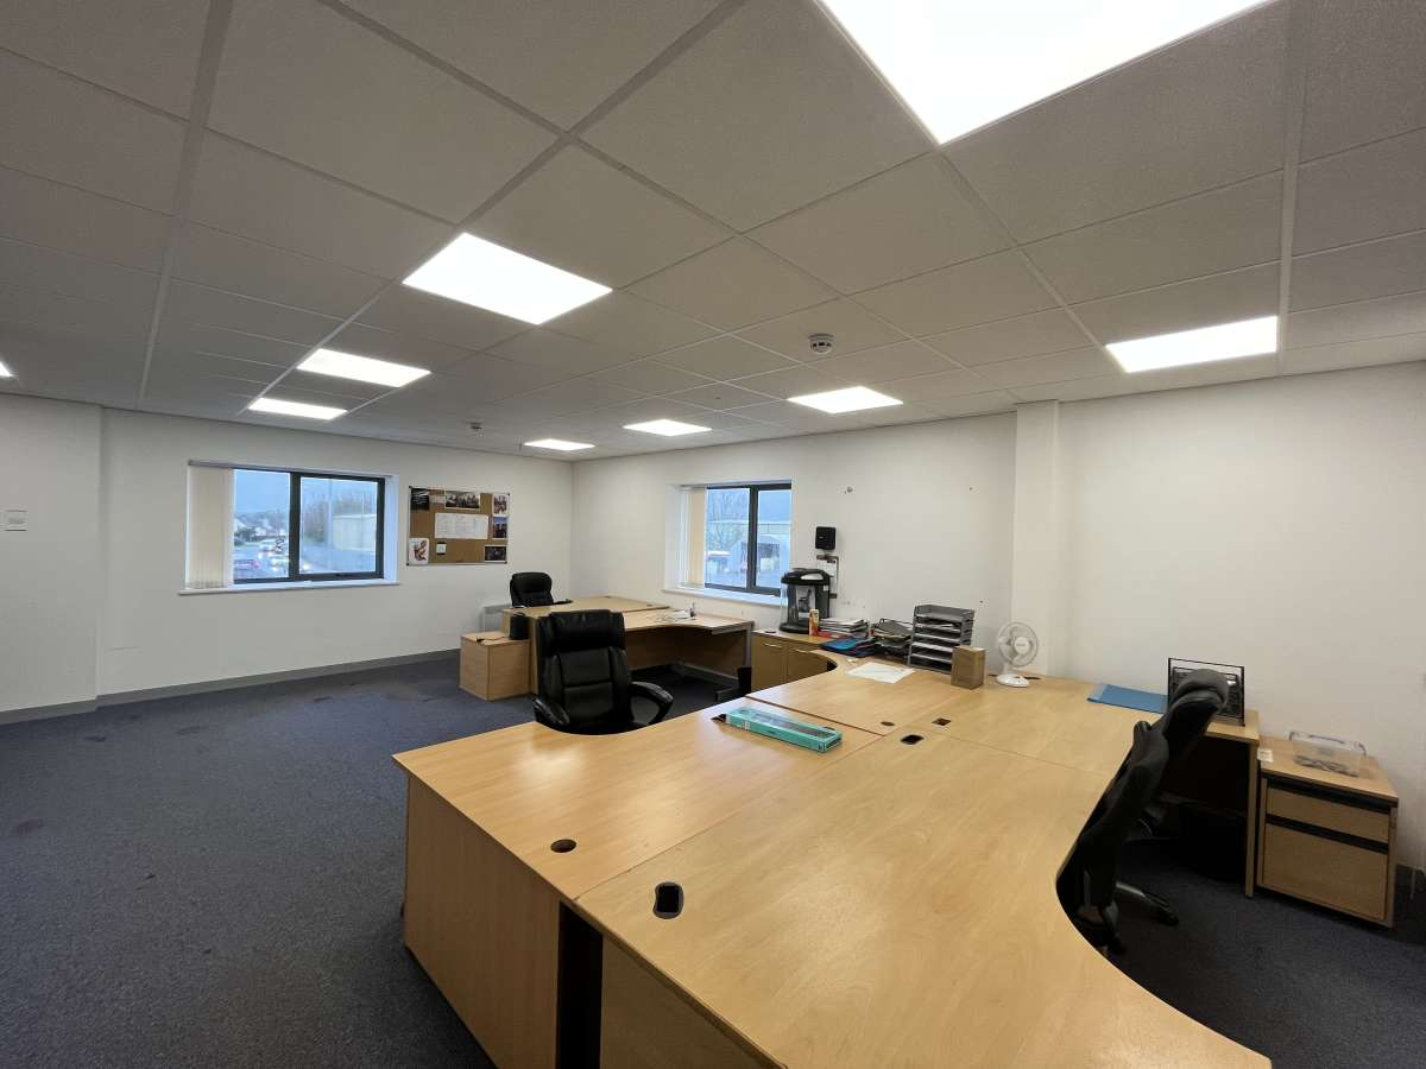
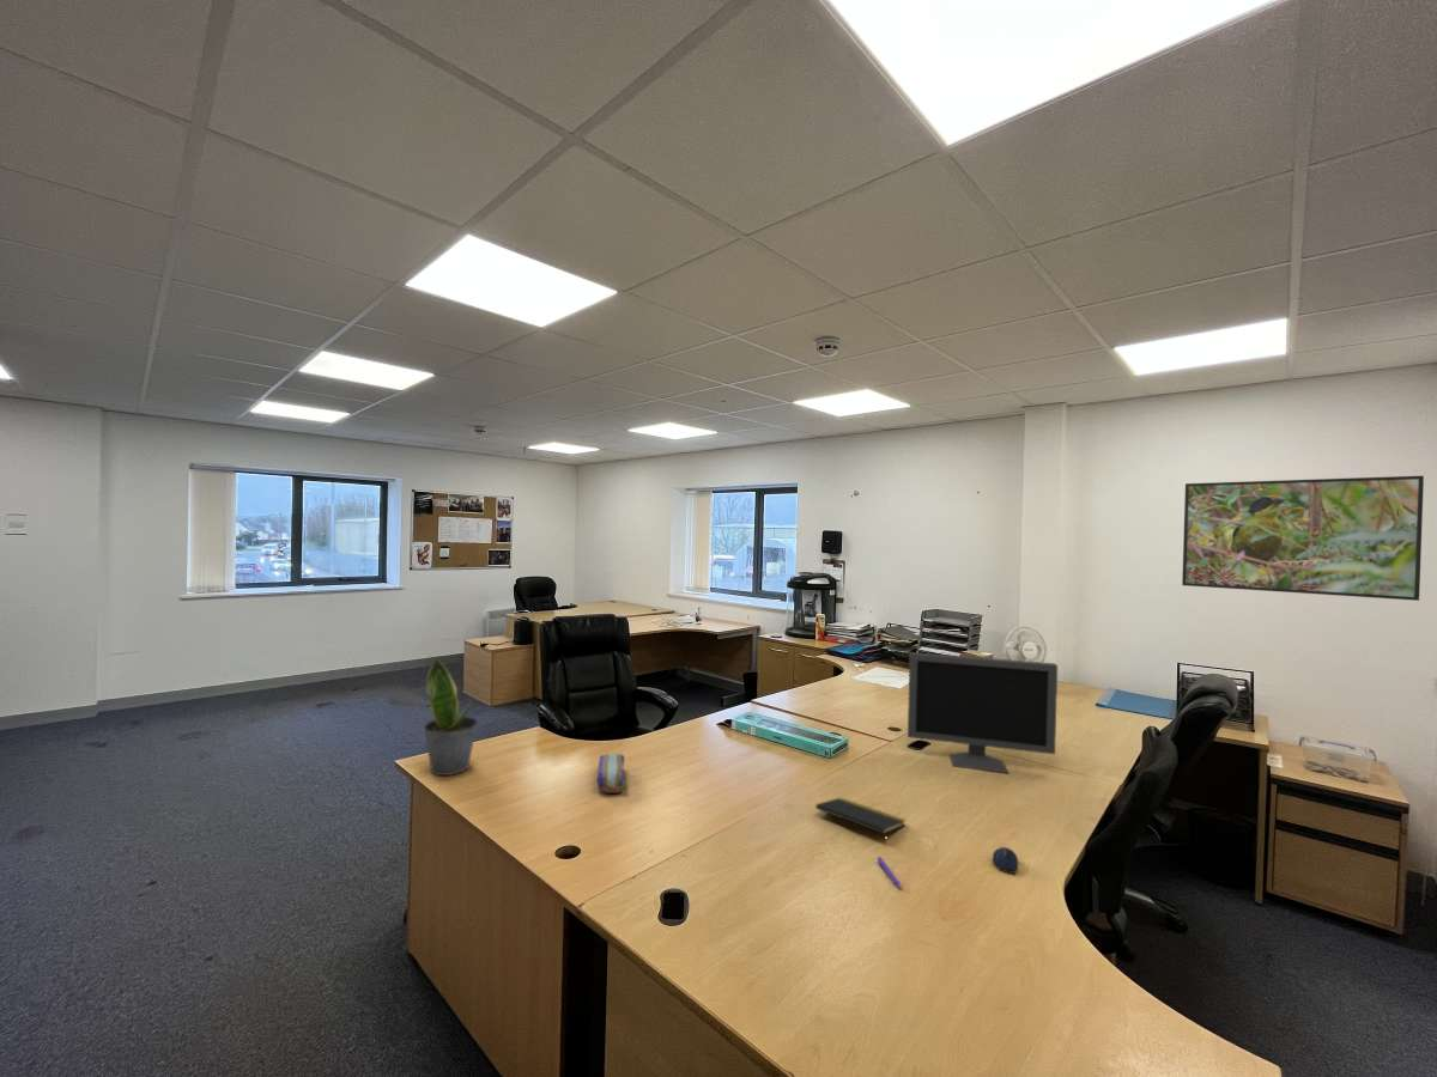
+ monitor [907,651,1059,774]
+ computer mouse [992,846,1019,875]
+ pen [877,856,903,890]
+ potted plant [423,657,479,777]
+ pencil case [596,753,626,795]
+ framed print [1181,475,1425,602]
+ notepad [814,797,908,845]
